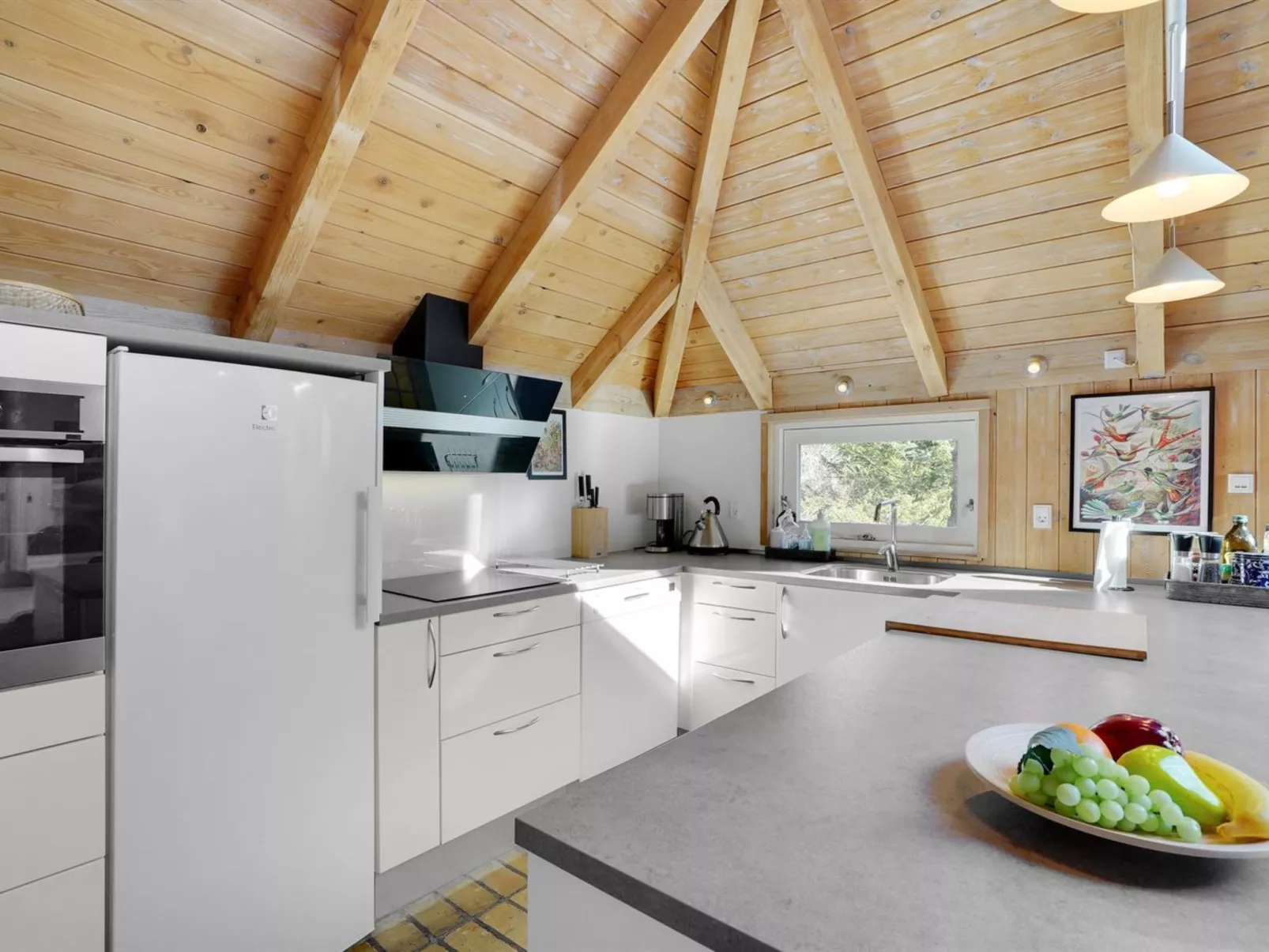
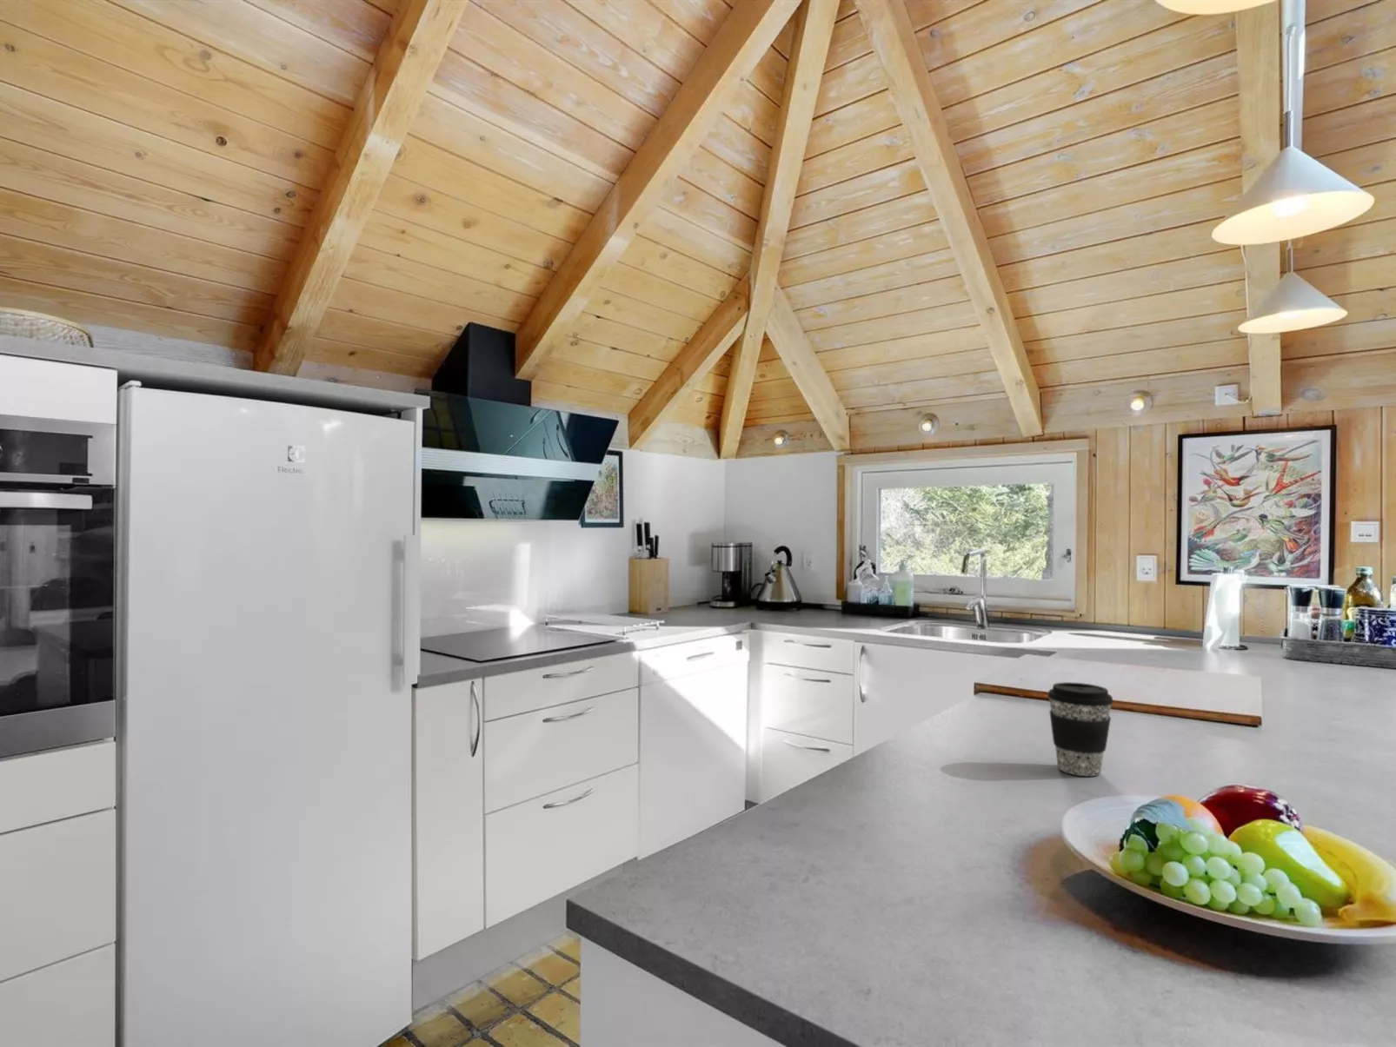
+ coffee cup [1046,681,1114,776]
